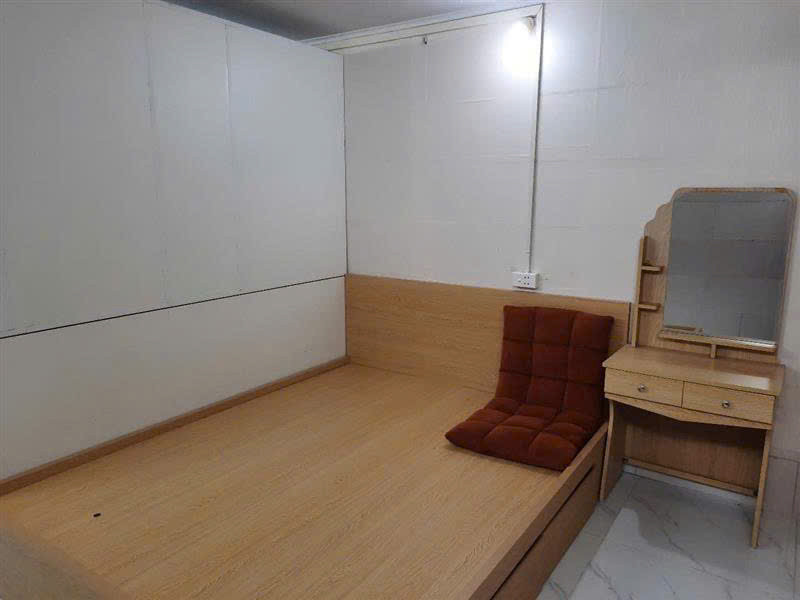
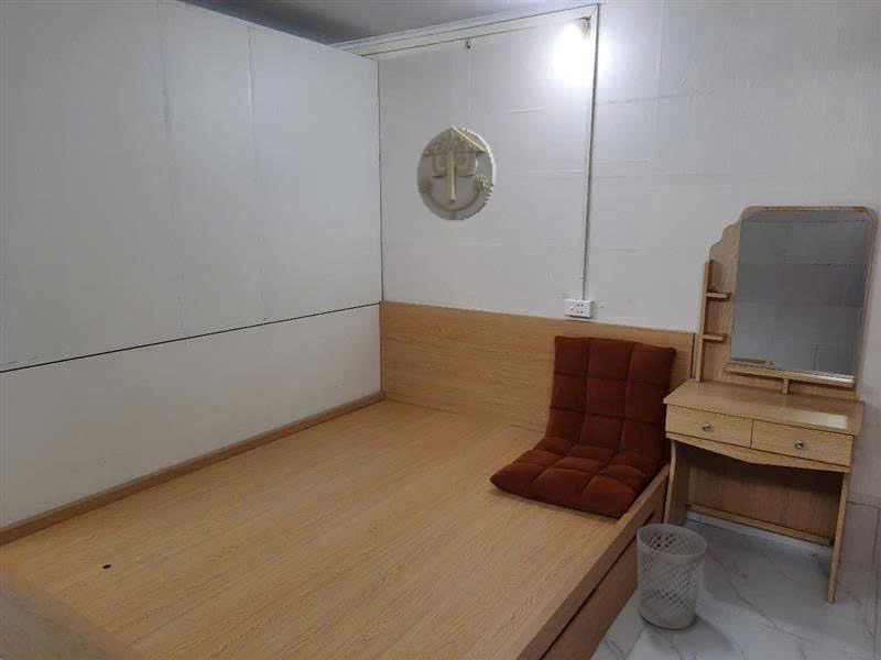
+ wall decoration [416,125,497,221]
+ wastebasket [635,524,708,630]
